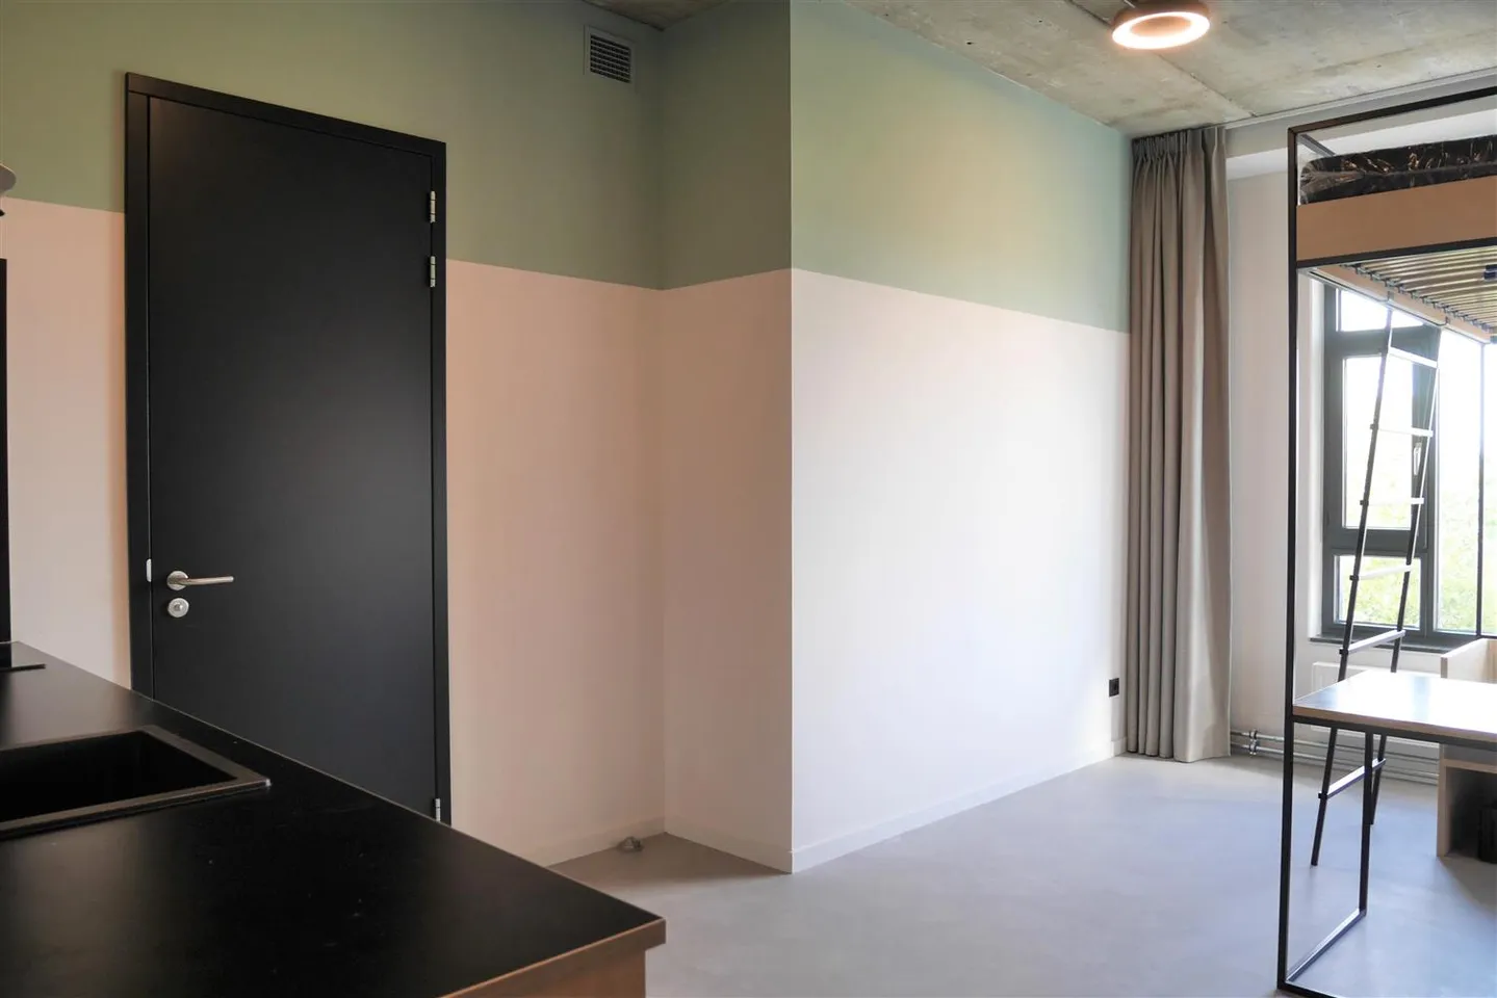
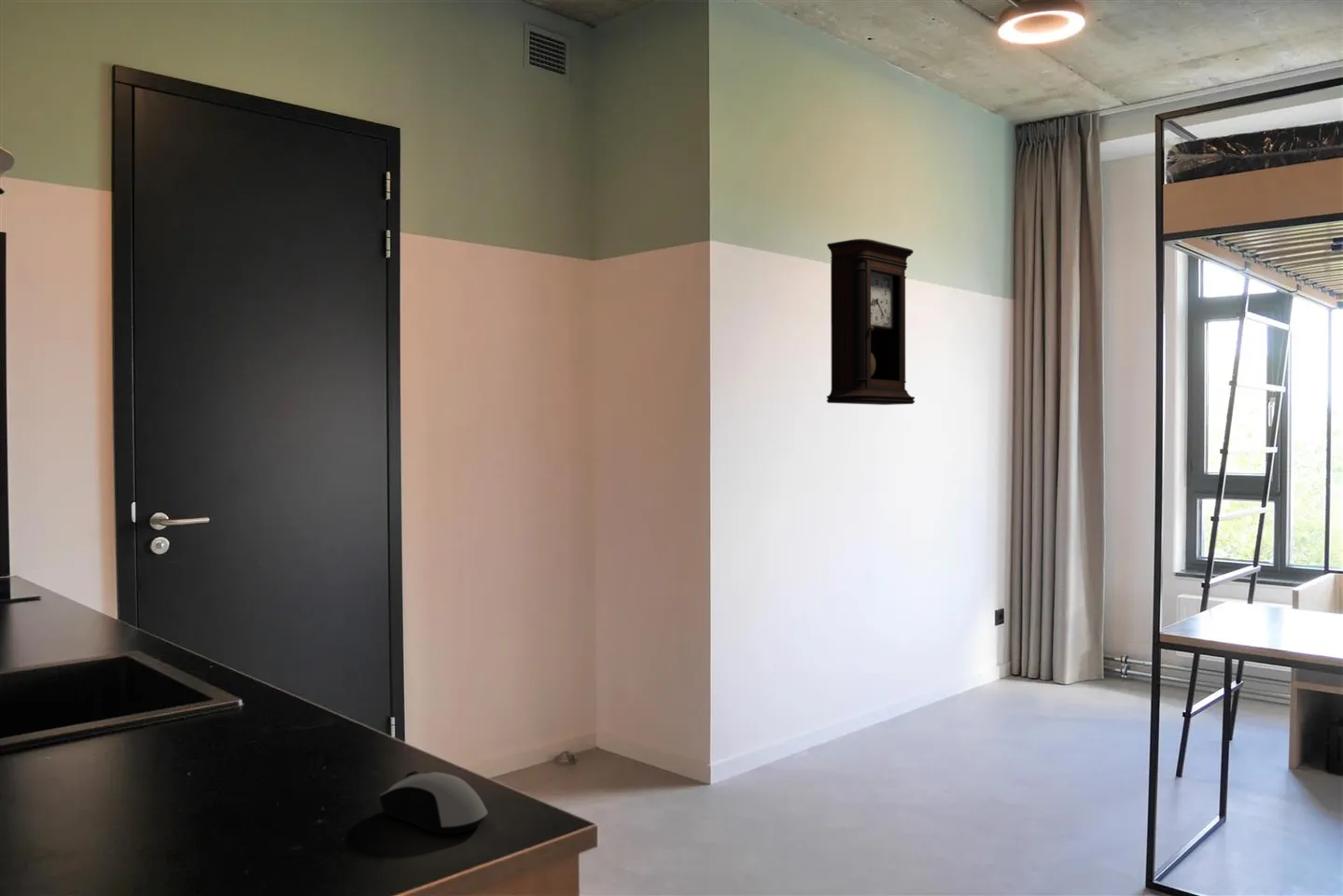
+ pendulum clock [826,238,916,406]
+ computer mouse [379,770,489,834]
